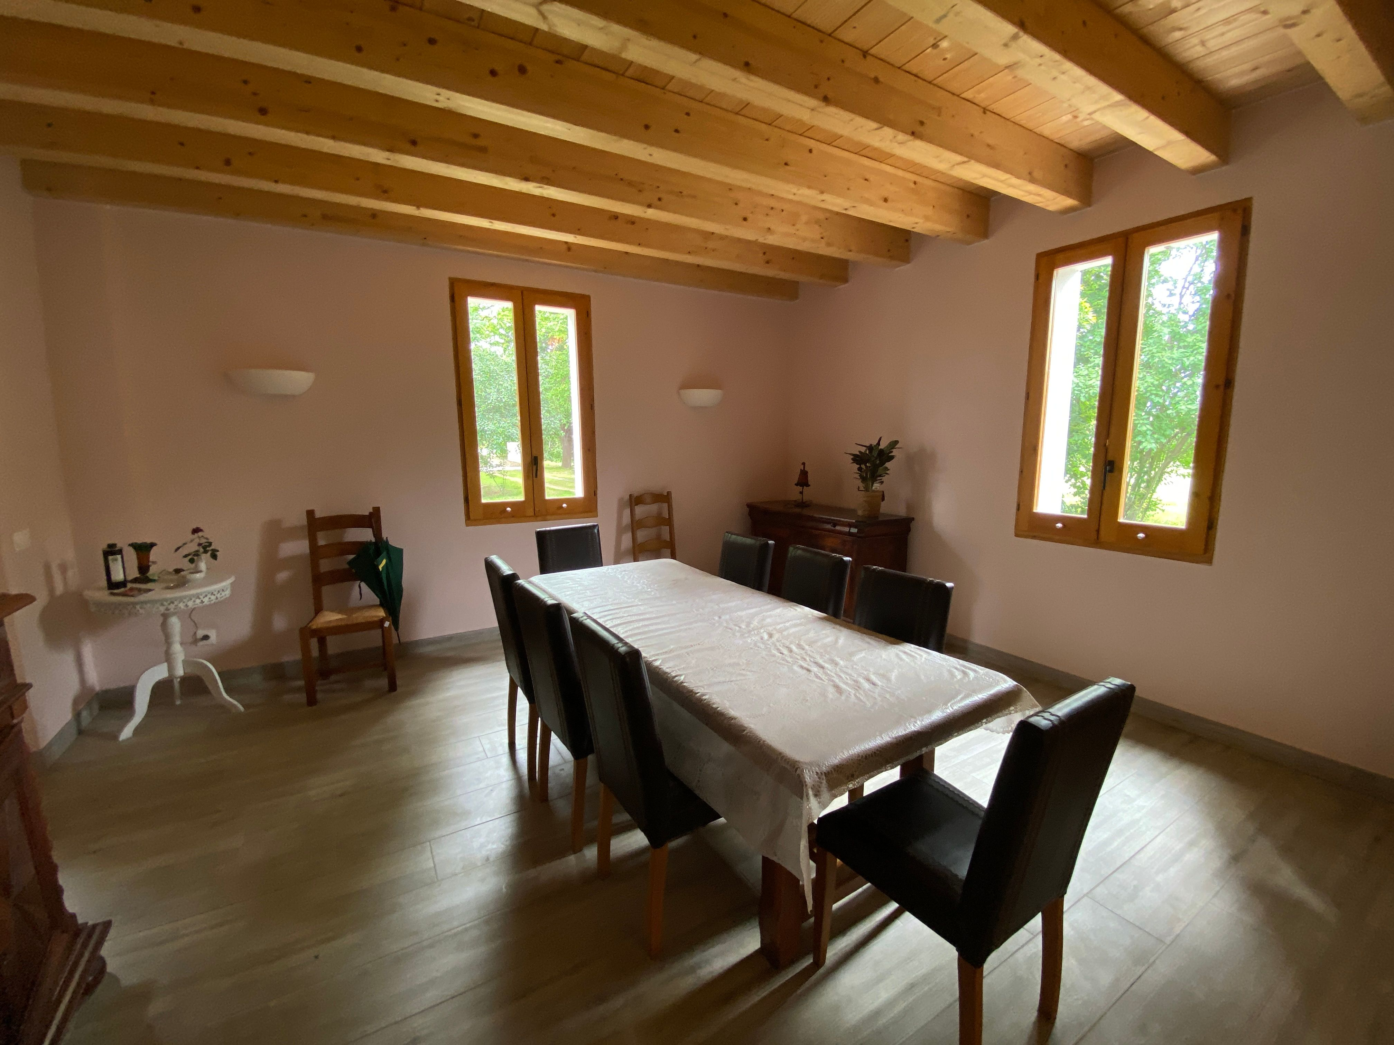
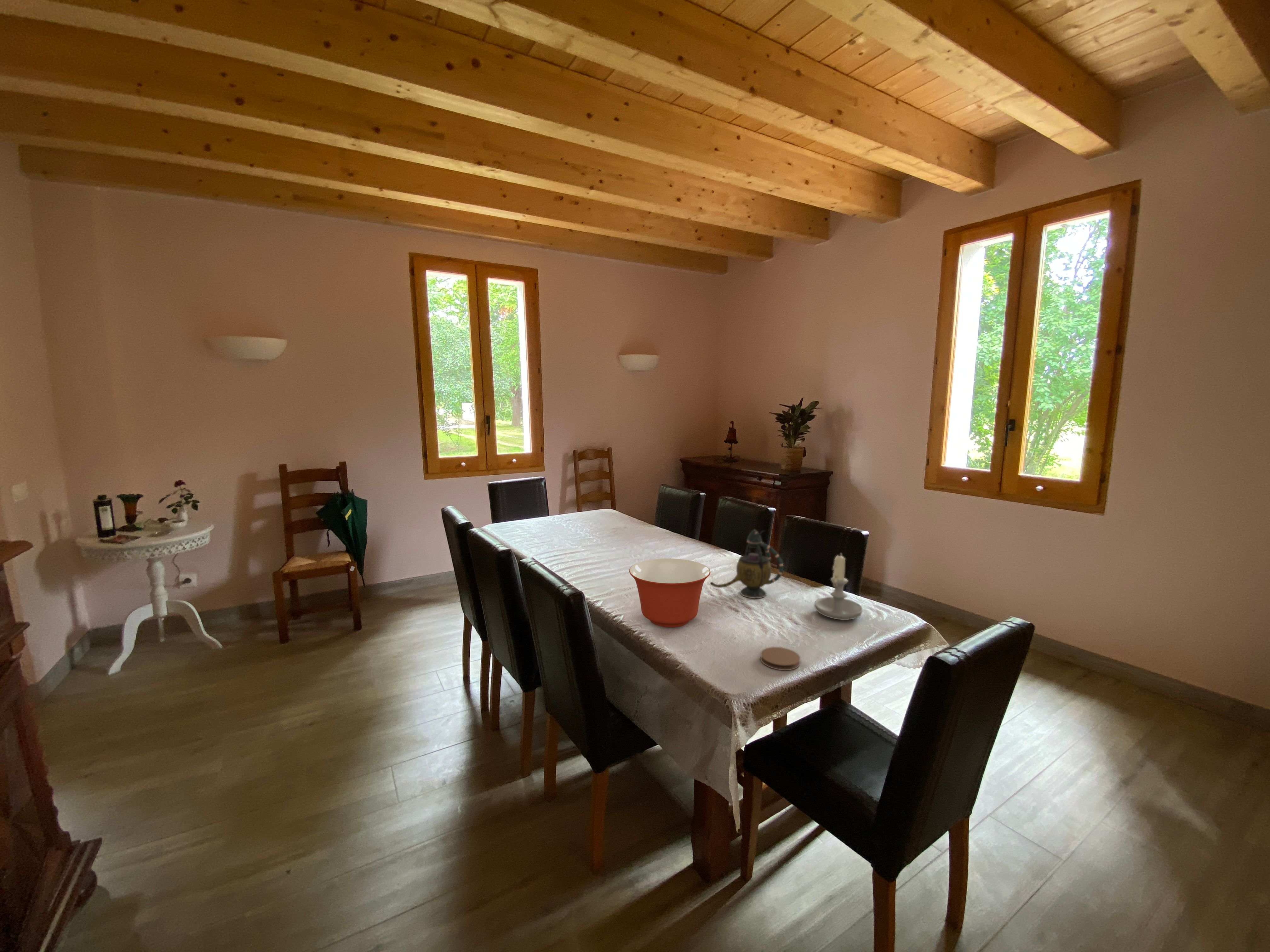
+ candle [814,553,863,620]
+ mixing bowl [629,558,711,628]
+ teapot [710,529,784,599]
+ coaster [760,647,801,671]
